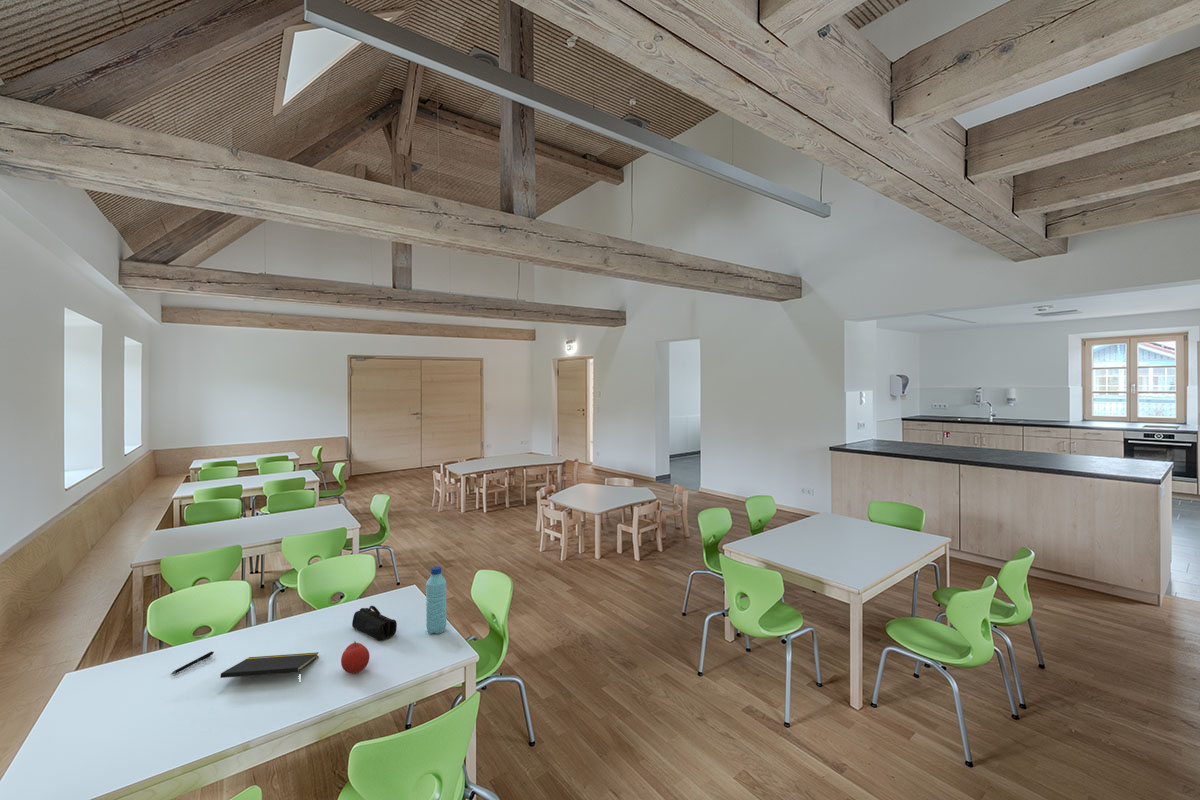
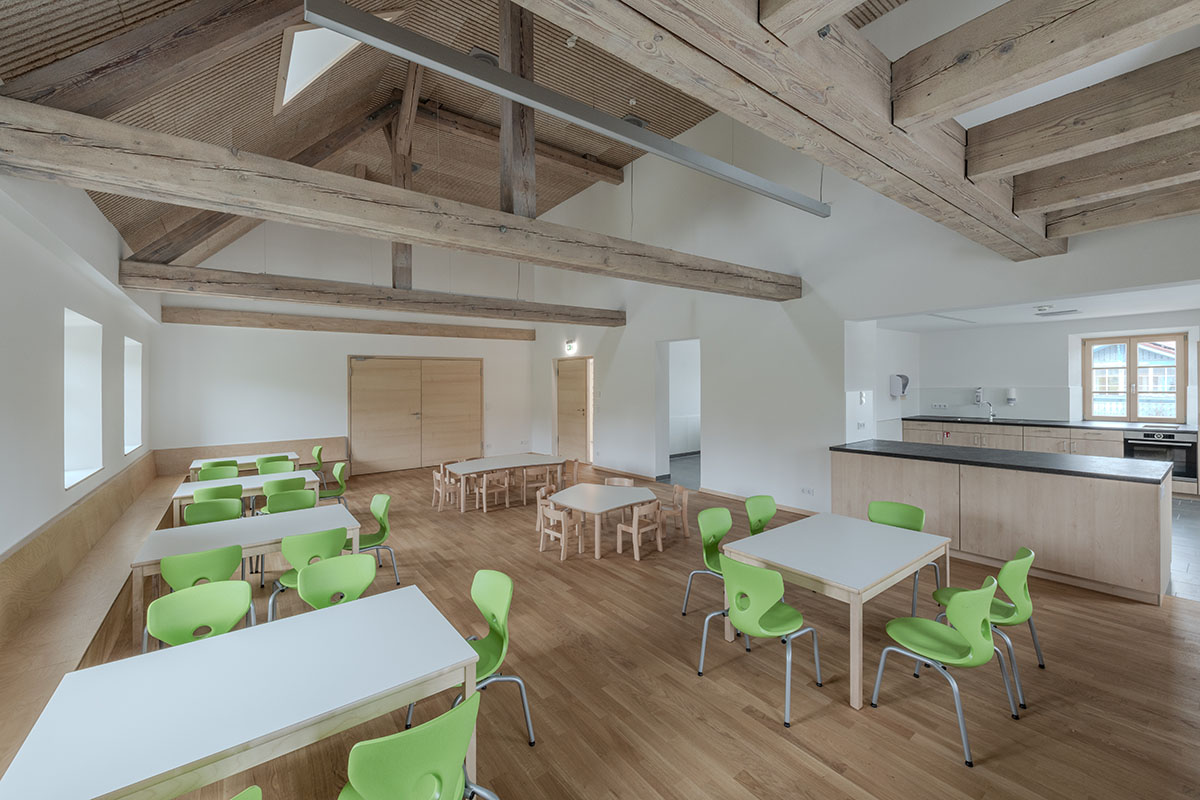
- pencil case [351,605,398,642]
- notepad [219,651,320,679]
- pen [169,651,215,676]
- fruit [340,640,371,675]
- water bottle [425,565,447,635]
